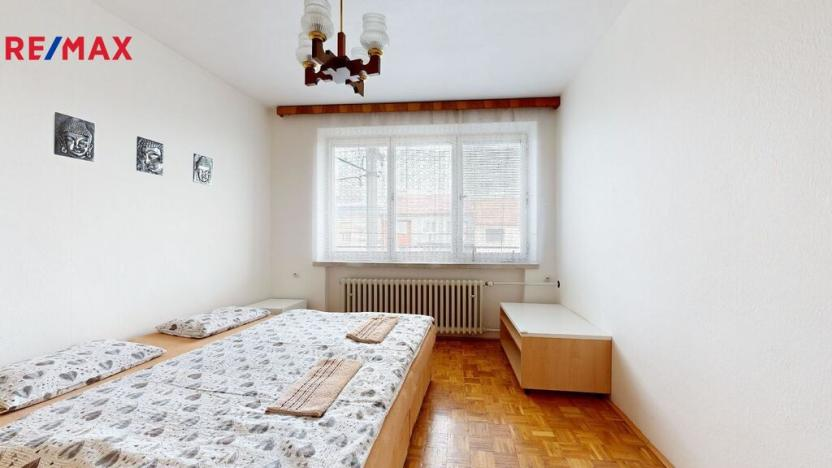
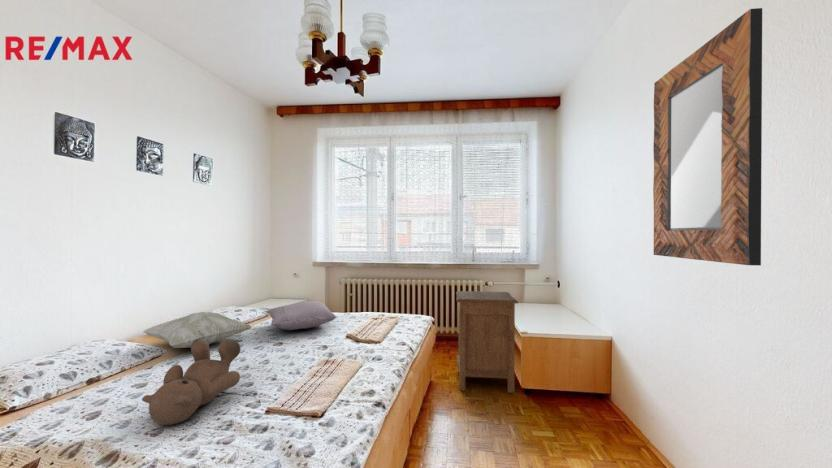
+ home mirror [652,7,763,266]
+ pillow [266,300,337,331]
+ teddy bear [141,338,241,426]
+ decorative pillow [142,311,252,349]
+ nightstand [455,290,519,394]
